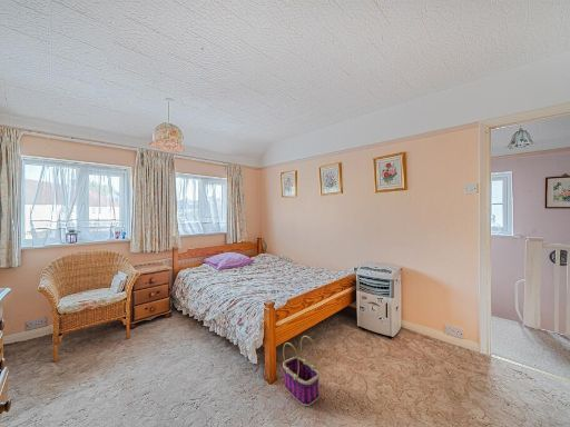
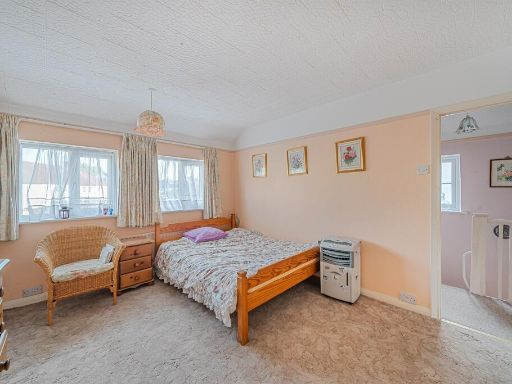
- basket [282,335,321,407]
